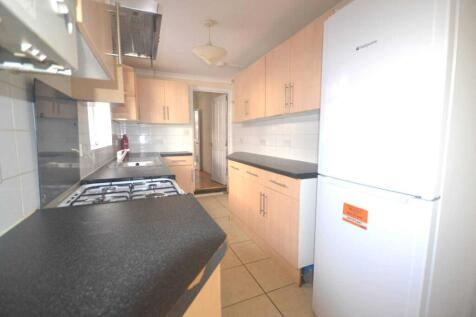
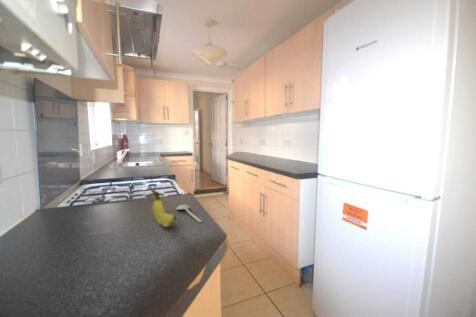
+ fruit [150,188,178,228]
+ spoon [175,204,203,223]
